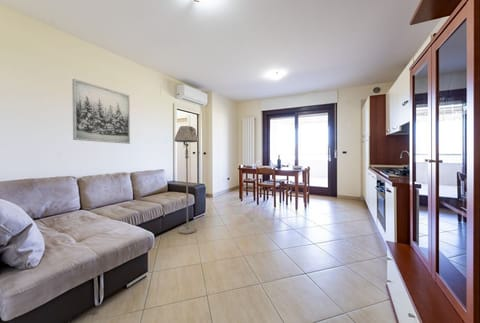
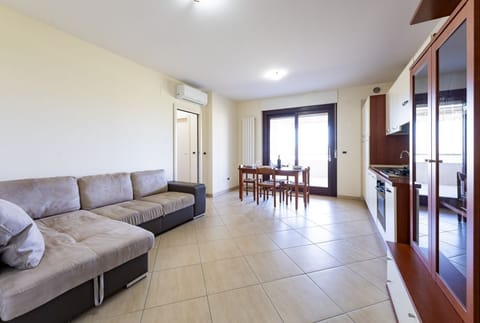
- wall art [71,78,131,145]
- floor lamp [173,125,199,235]
